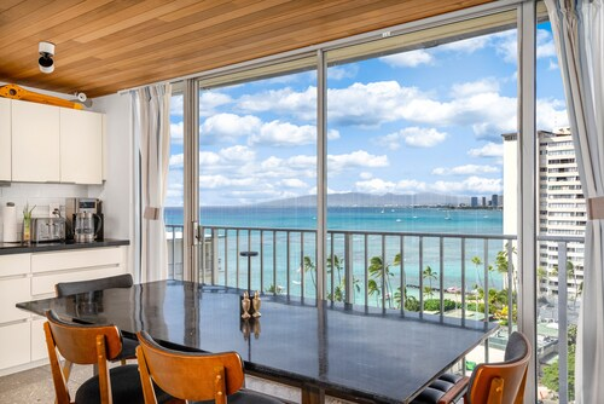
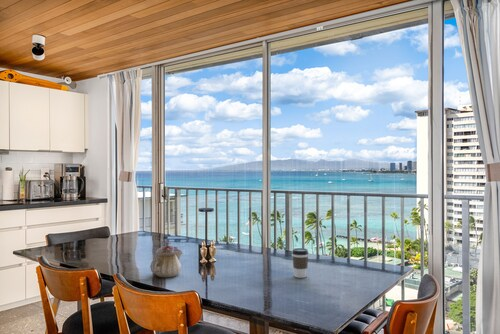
+ teapot [150,241,184,278]
+ coffee cup [291,247,309,279]
